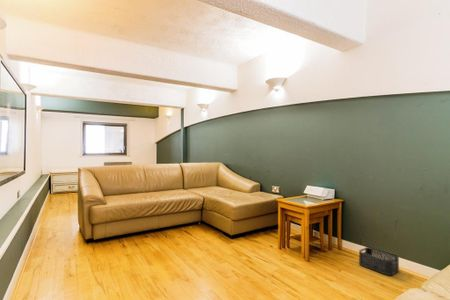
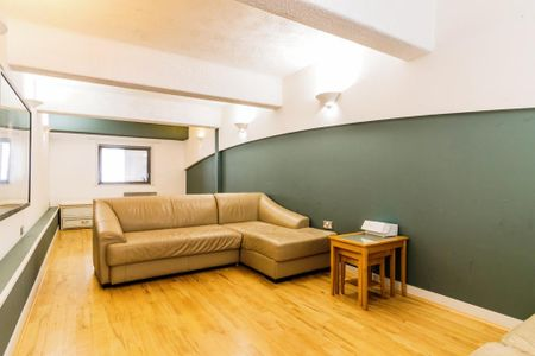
- storage bin [358,246,400,276]
